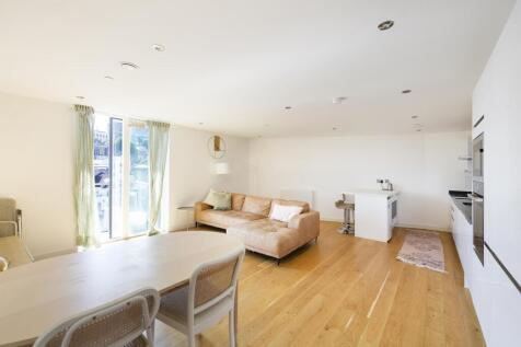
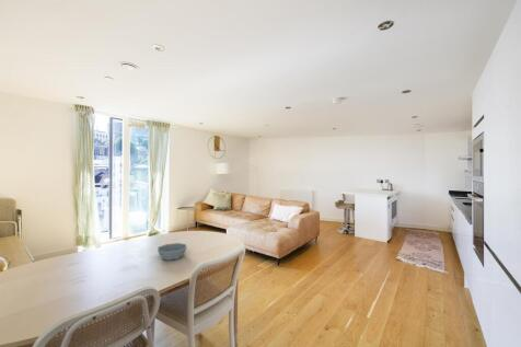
+ bowl [157,242,188,262]
